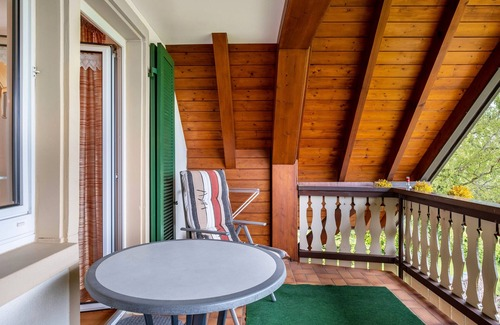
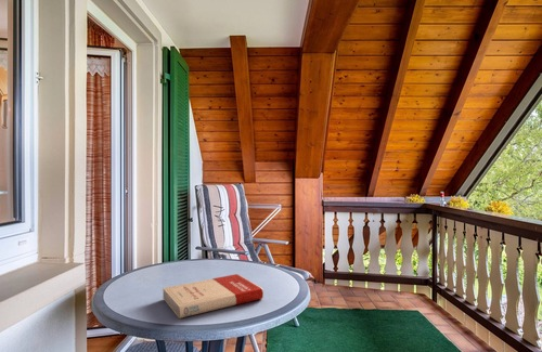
+ book [162,273,264,320]
